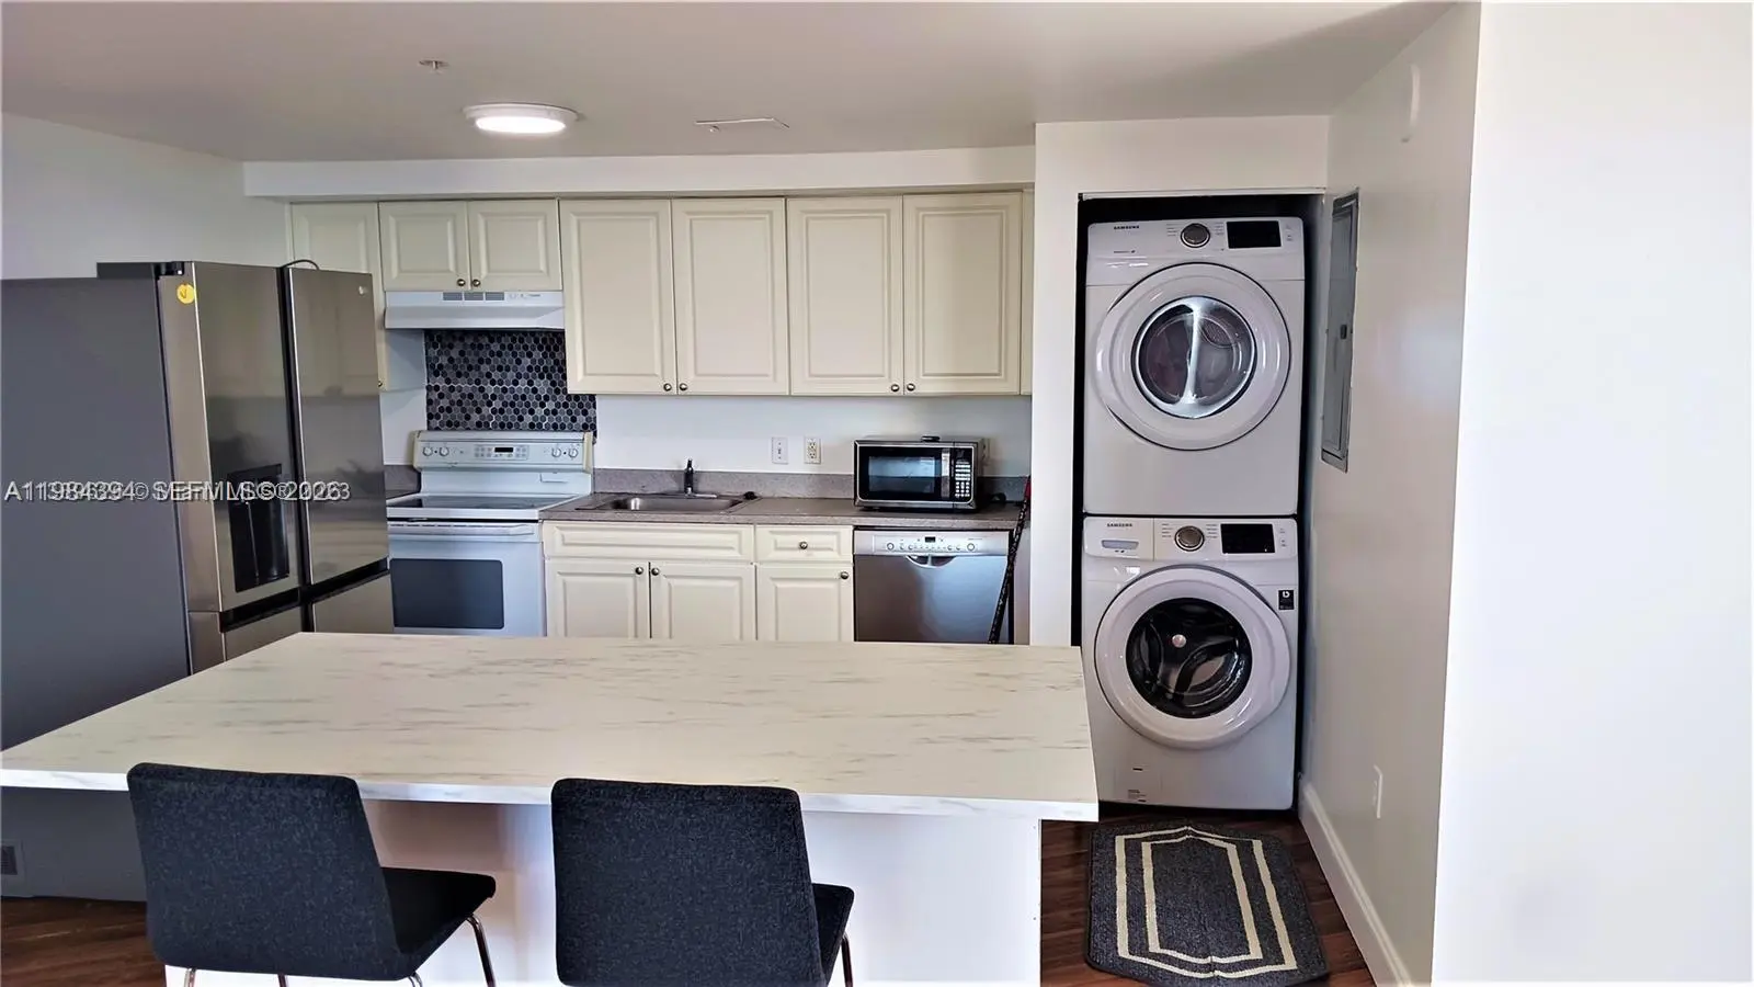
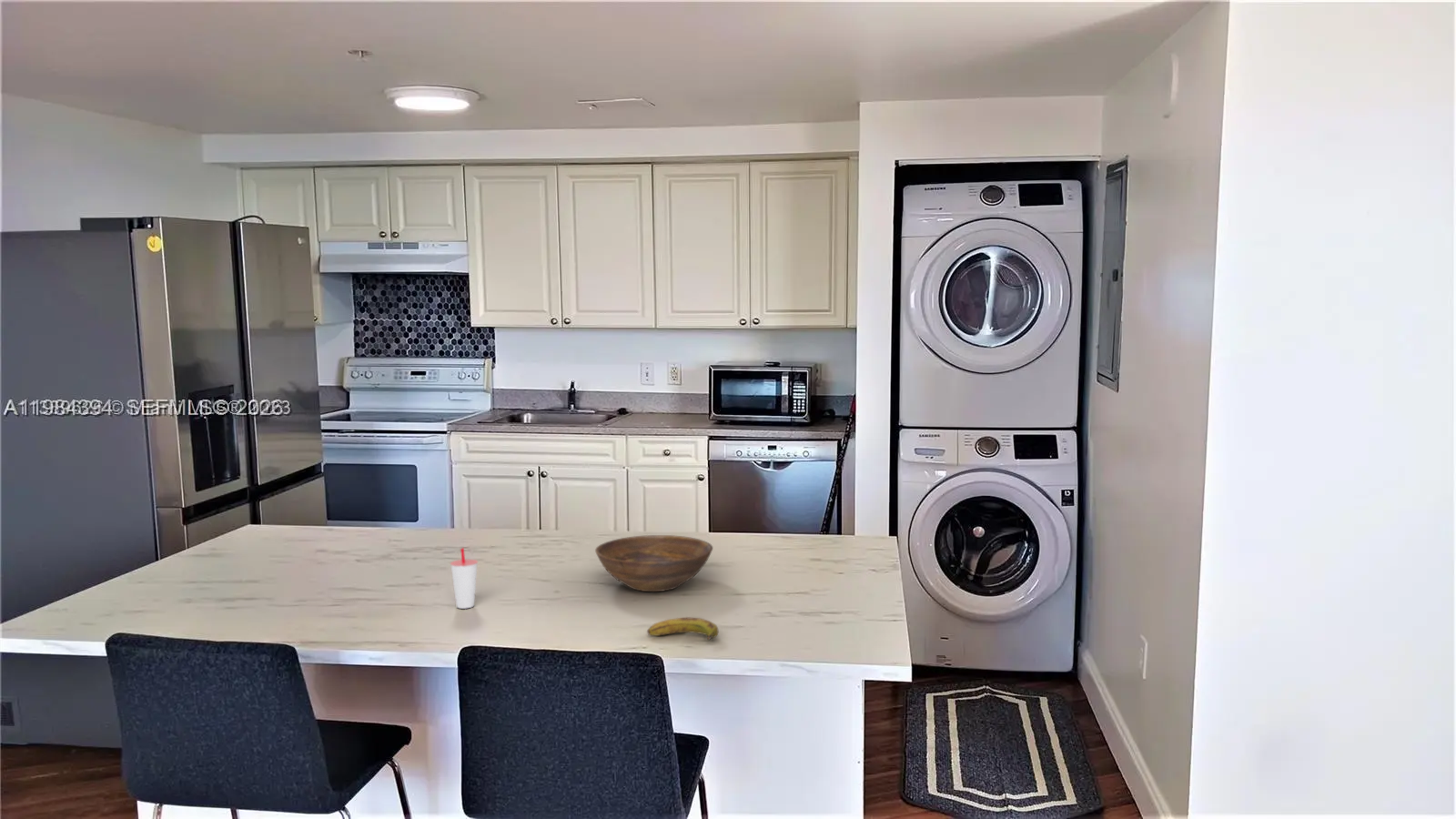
+ cup [450,547,479,610]
+ bowl [594,534,713,592]
+ banana [646,617,719,641]
